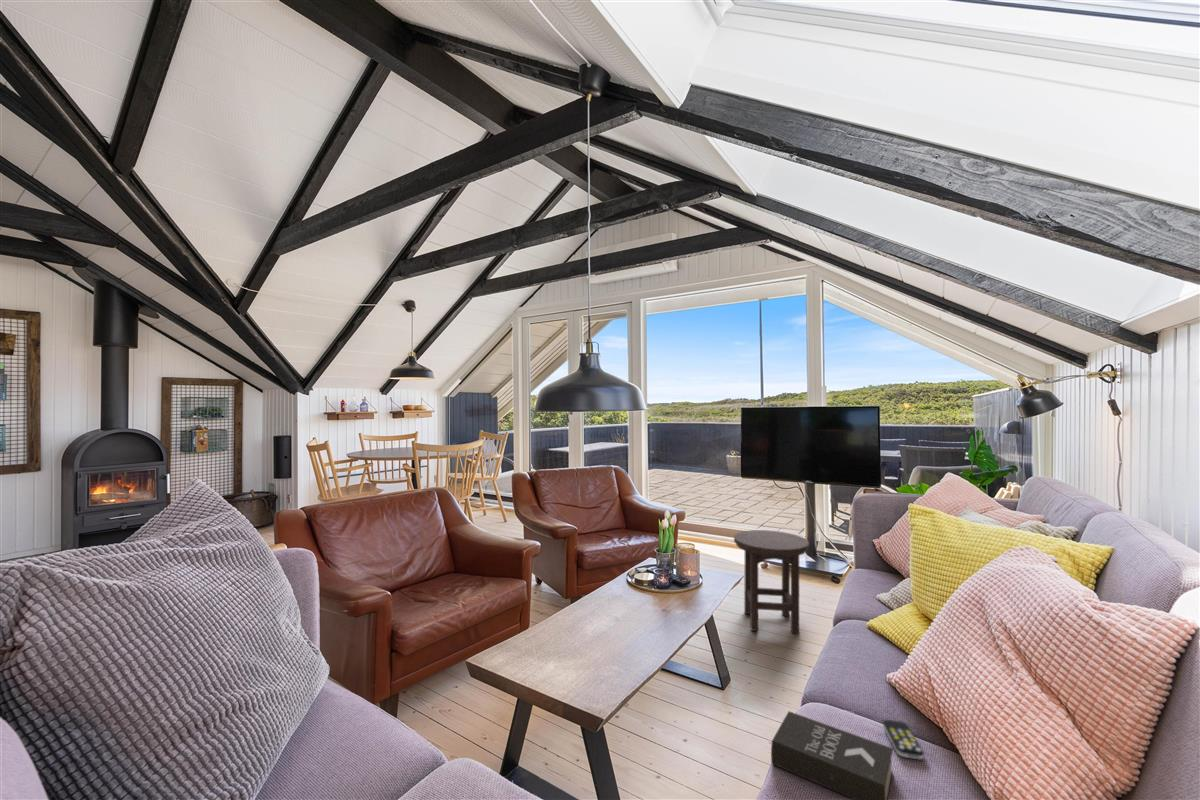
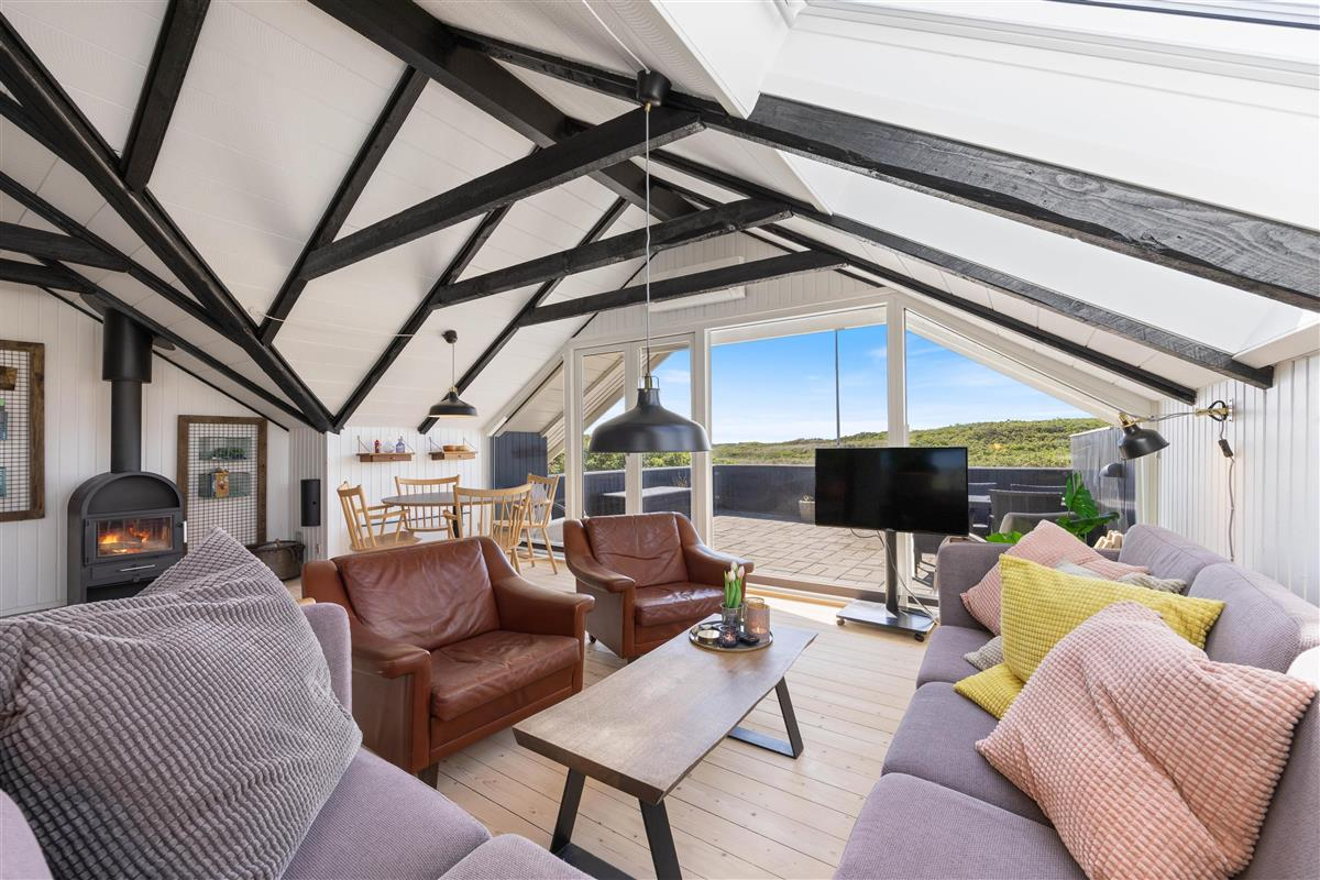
- remote control [882,719,925,760]
- book [770,710,894,800]
- stool [733,529,810,634]
